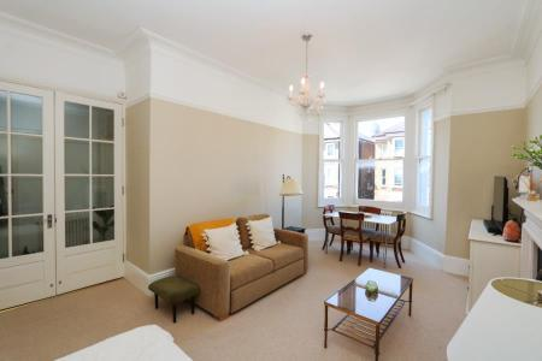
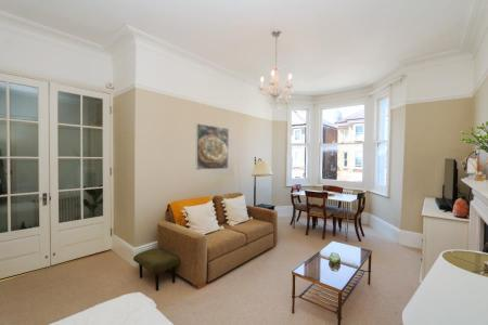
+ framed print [194,122,230,171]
